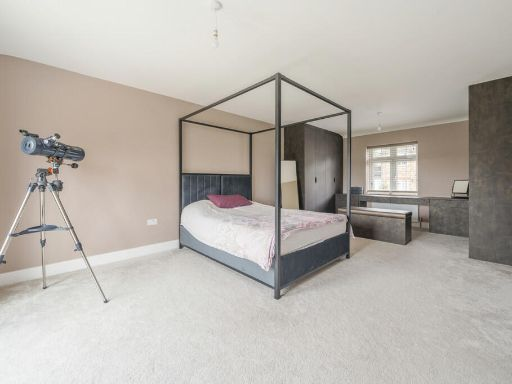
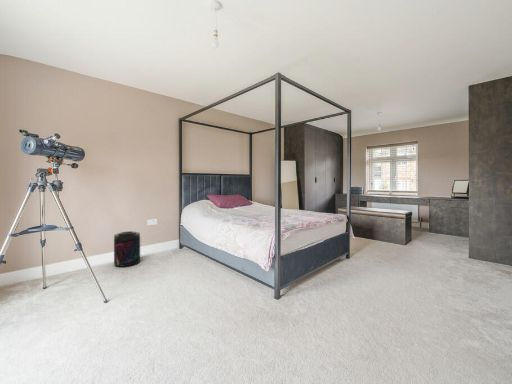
+ supplement container [113,230,141,268]
